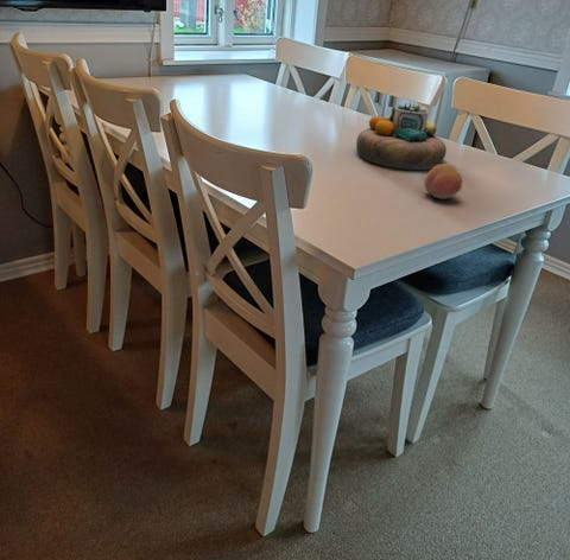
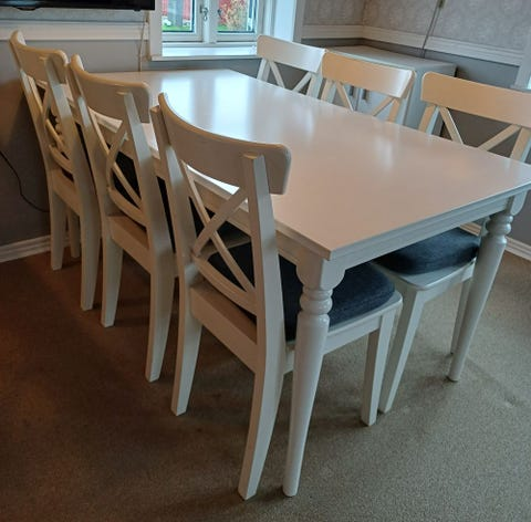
- fruit [423,163,463,201]
- decorative bowl [355,102,448,171]
